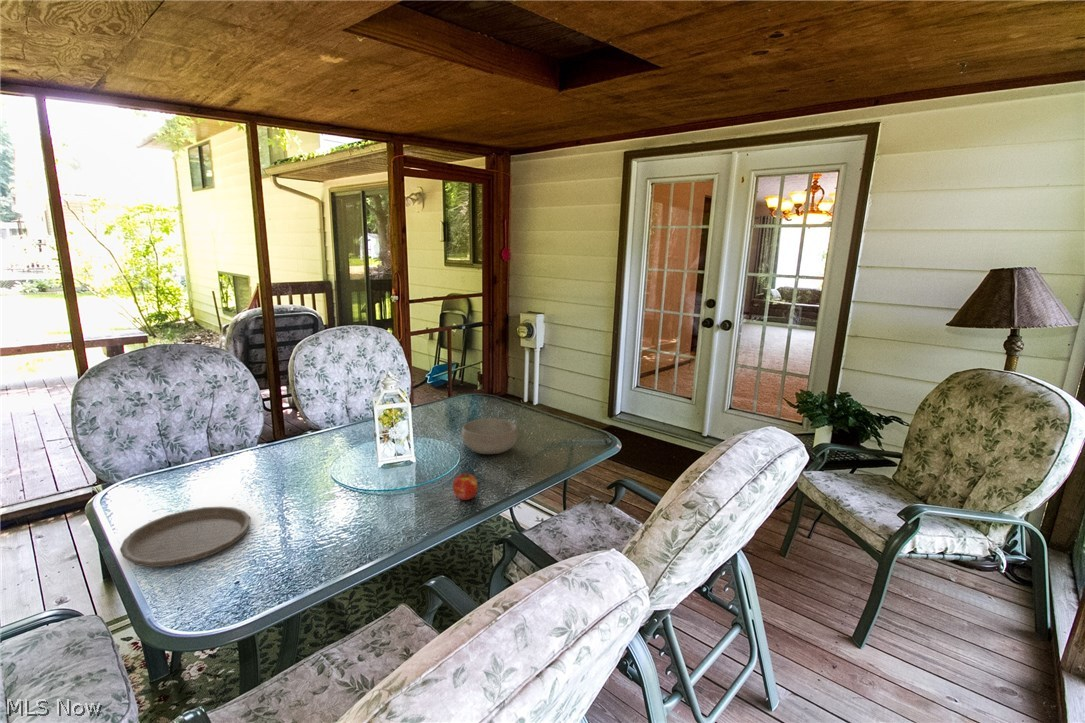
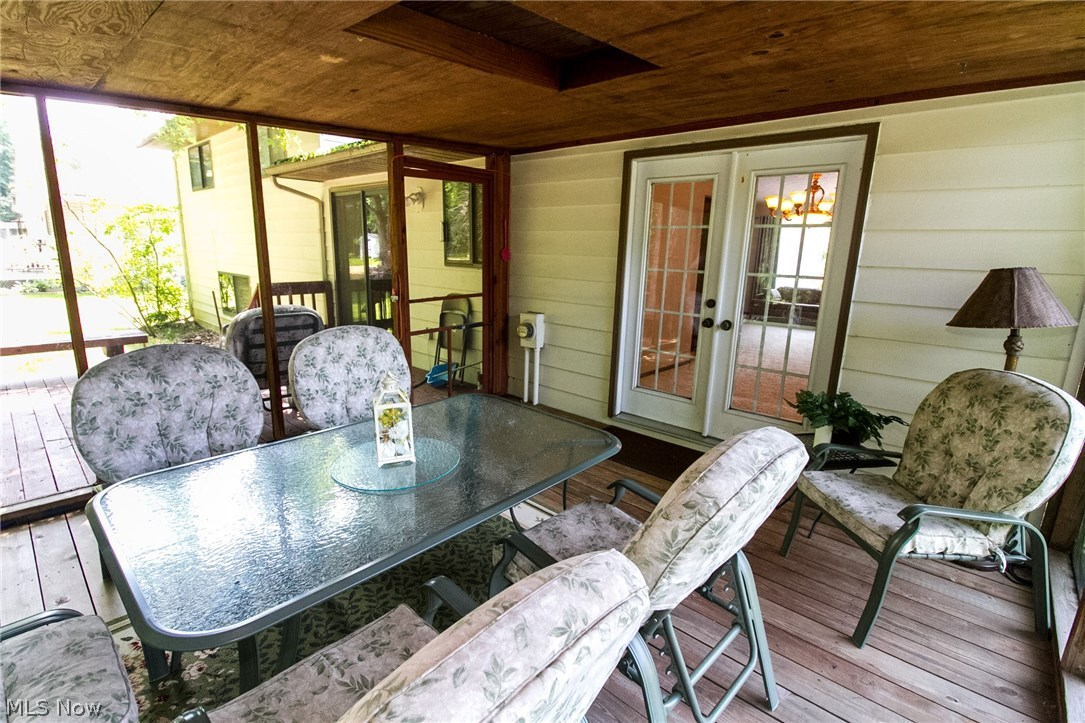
- apple [452,472,479,501]
- plate [119,506,252,568]
- bowl [461,417,519,455]
